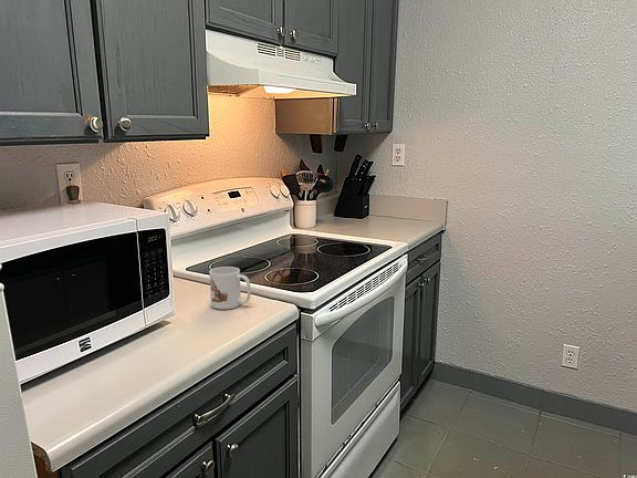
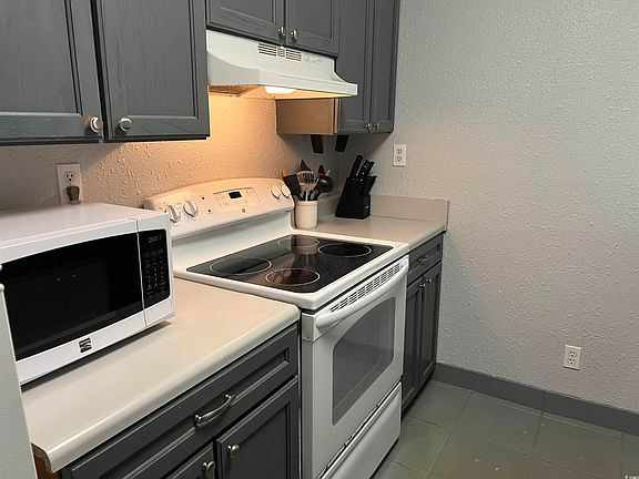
- mug [208,266,252,310]
